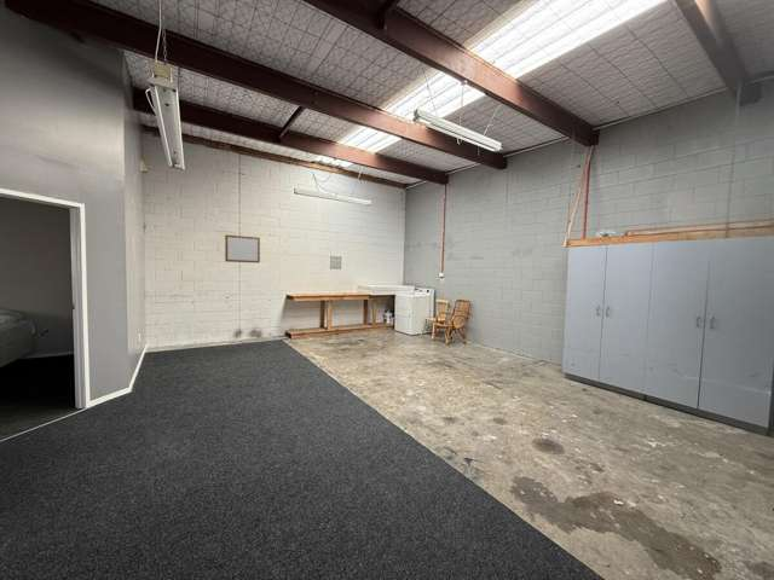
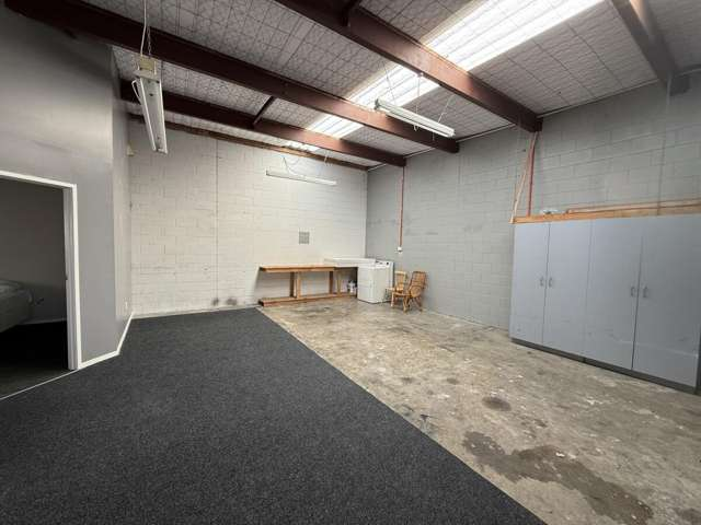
- writing board [224,233,261,263]
